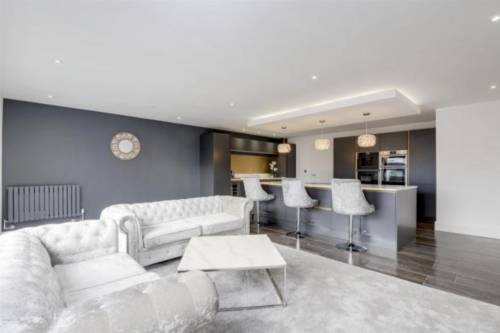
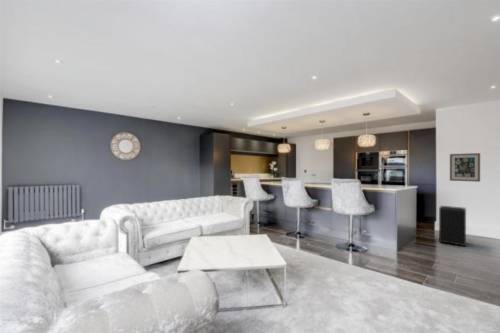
+ speaker [438,205,467,248]
+ wall art [449,152,481,183]
